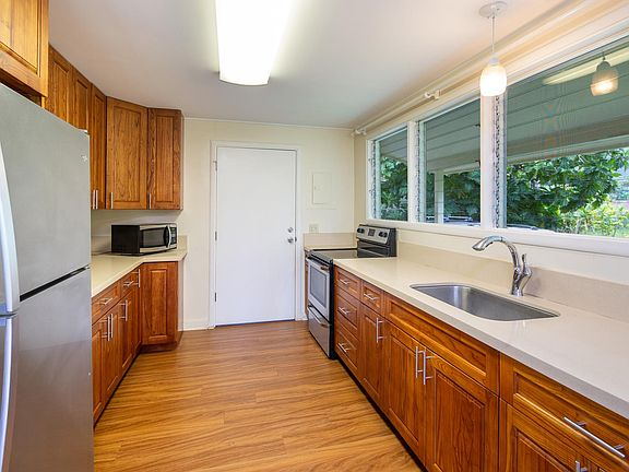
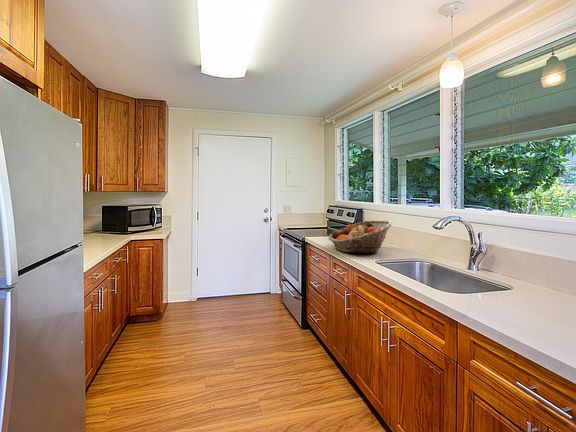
+ fruit basket [328,220,393,254]
